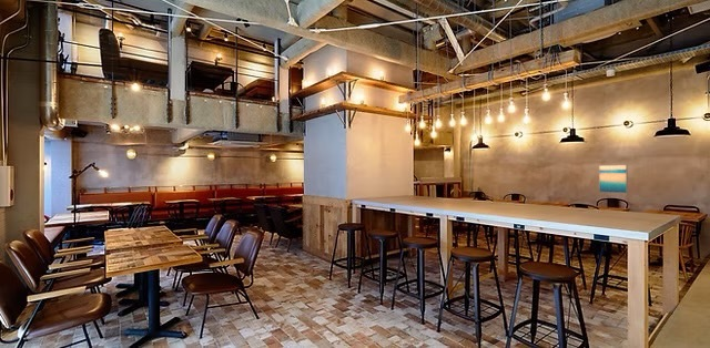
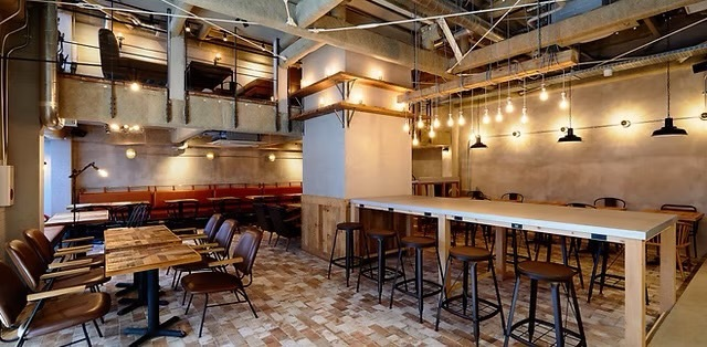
- wall art [598,164,629,194]
